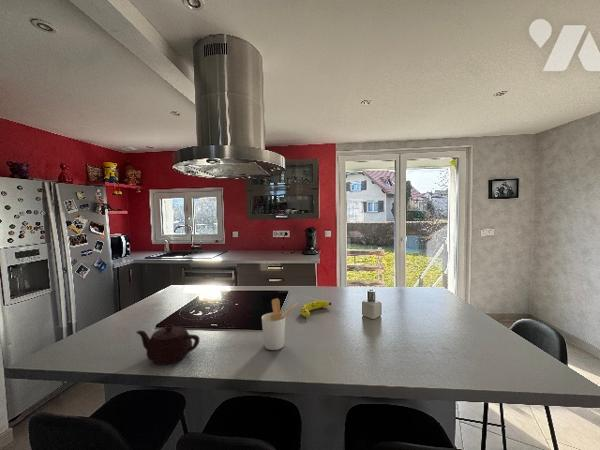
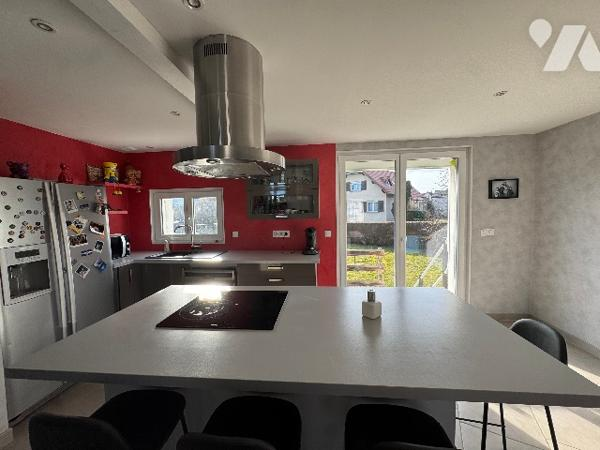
- teapot [135,324,201,365]
- utensil holder [261,297,298,351]
- fruit [300,300,332,318]
